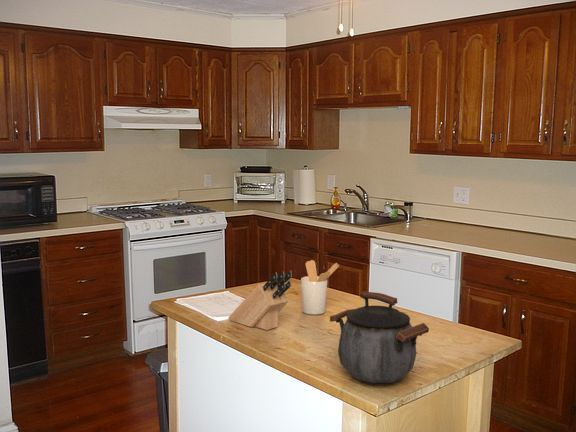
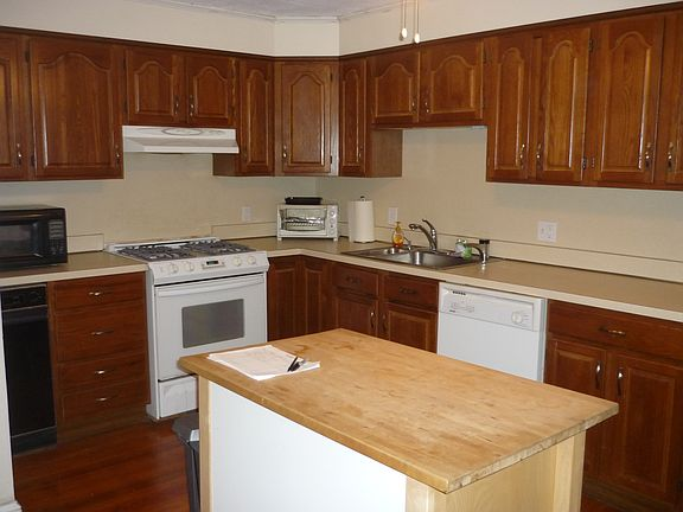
- kettle [329,290,430,384]
- utensil holder [300,259,340,316]
- knife block [227,270,293,331]
